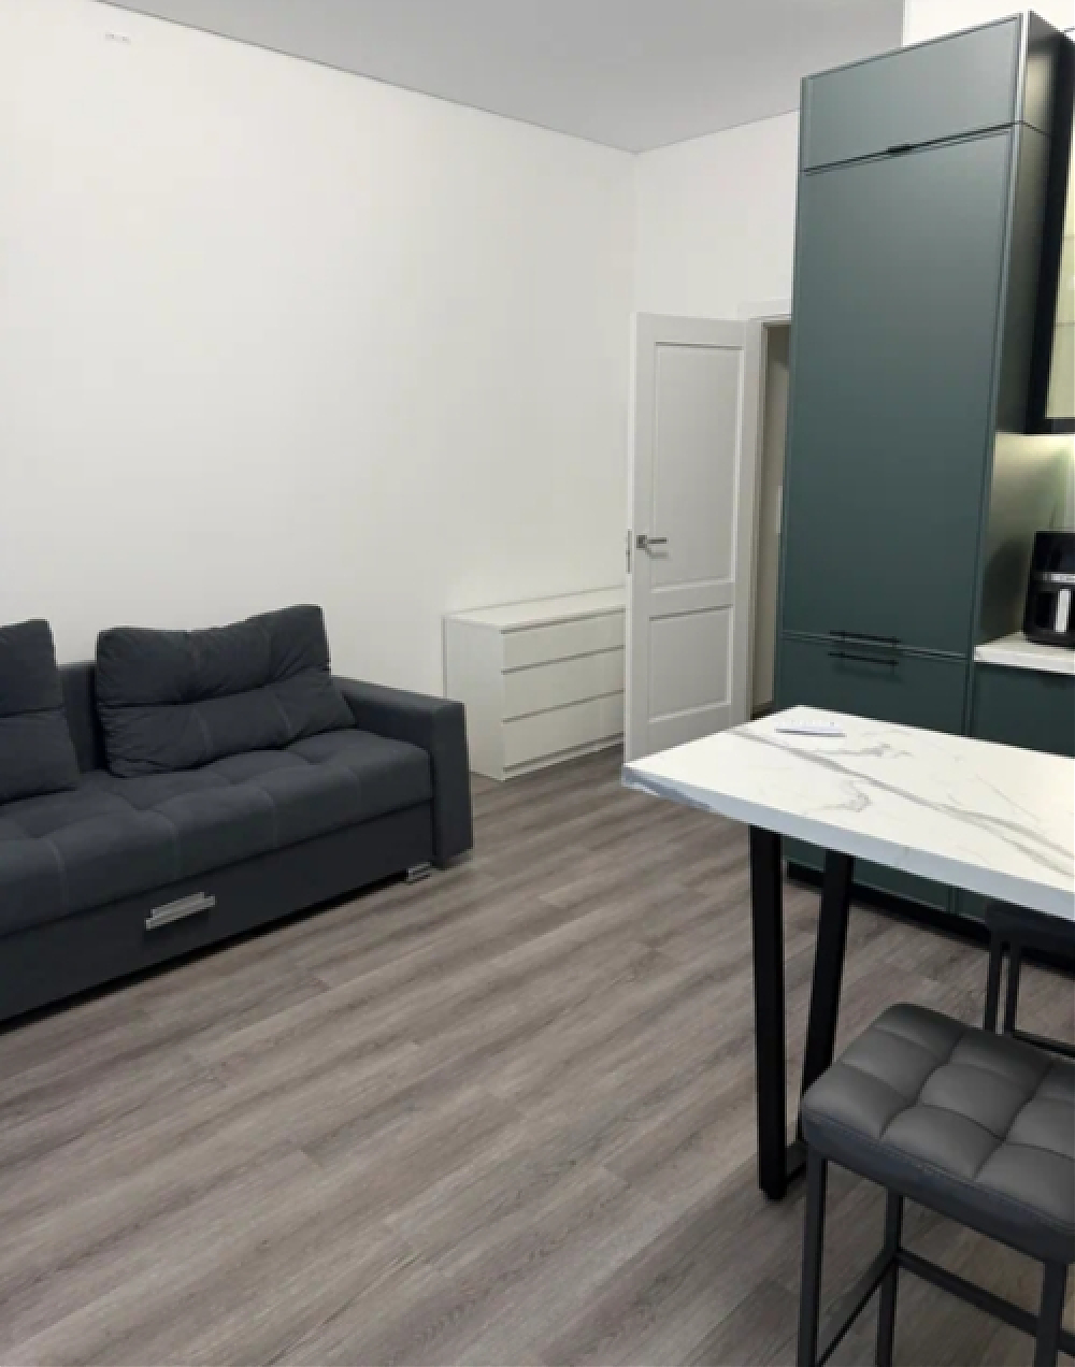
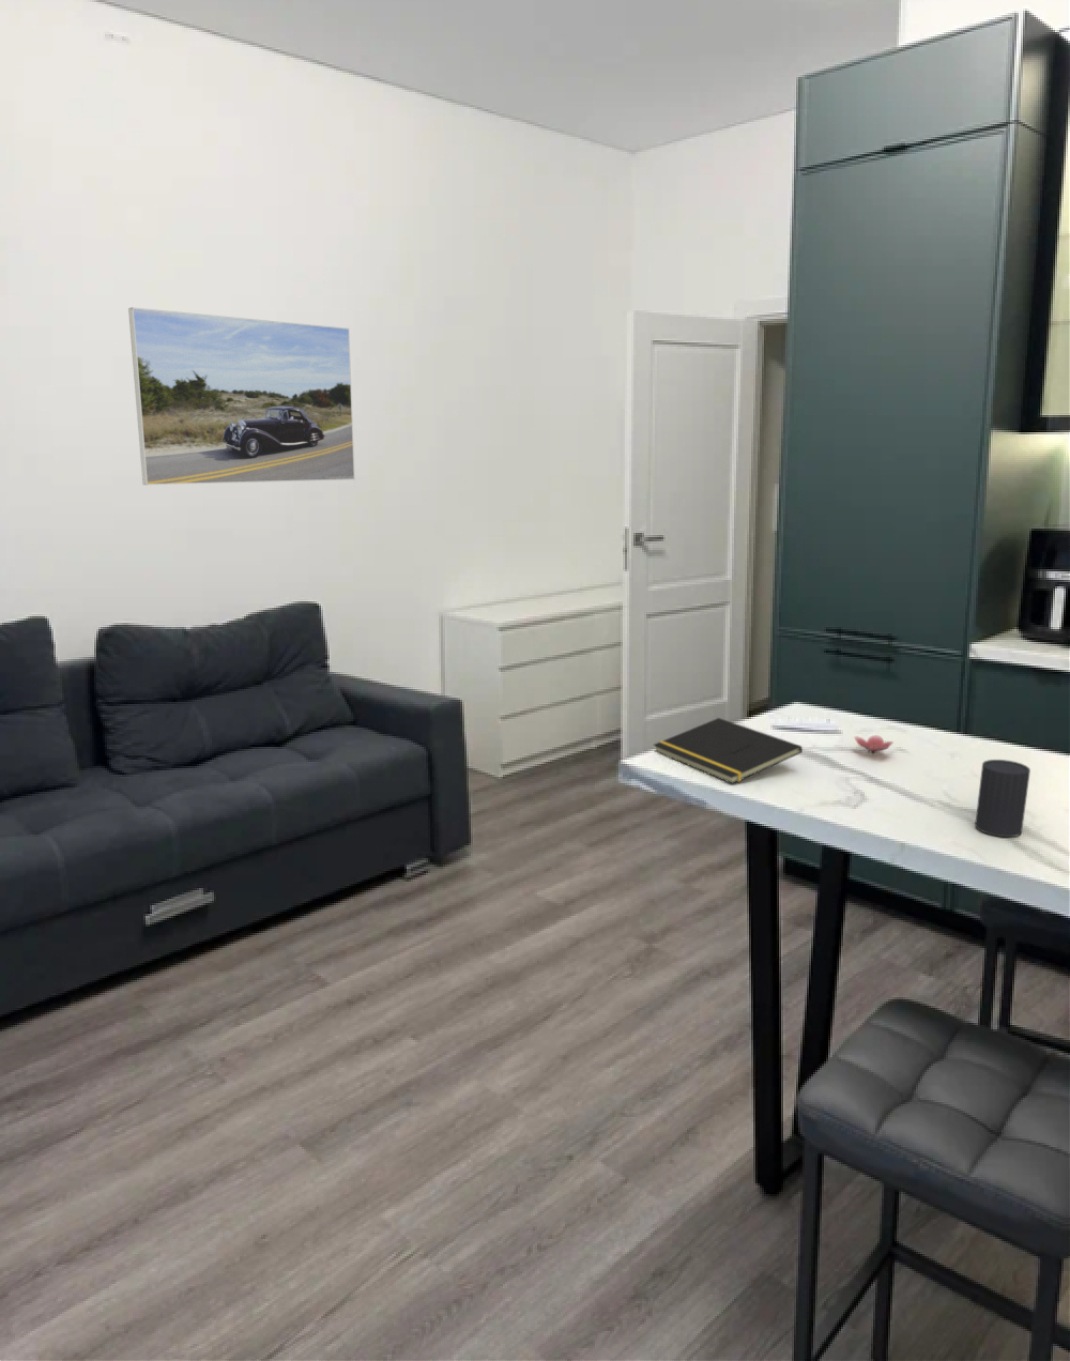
+ cup [974,759,1031,837]
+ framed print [127,306,357,486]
+ flower [852,734,894,755]
+ notepad [653,717,804,784]
